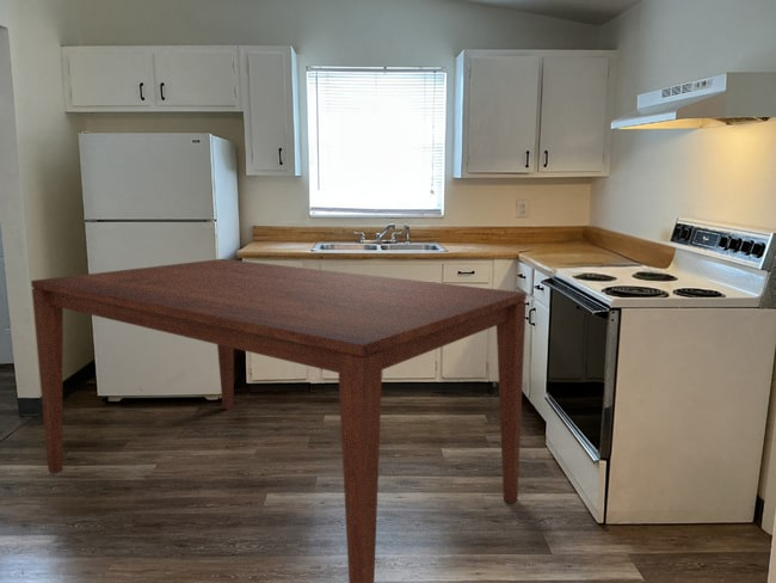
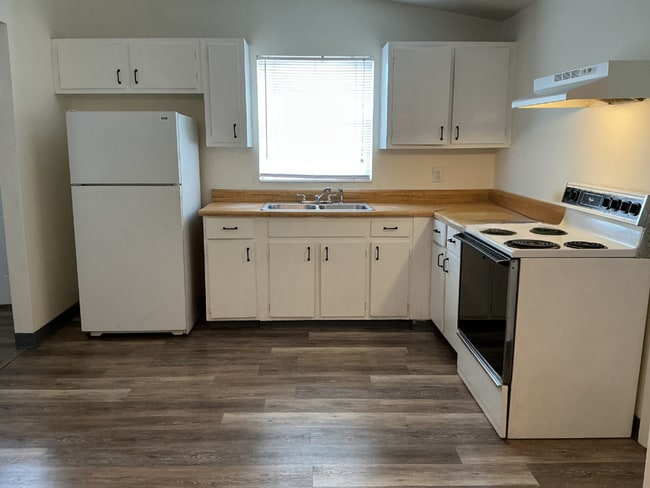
- dining table [30,258,528,583]
